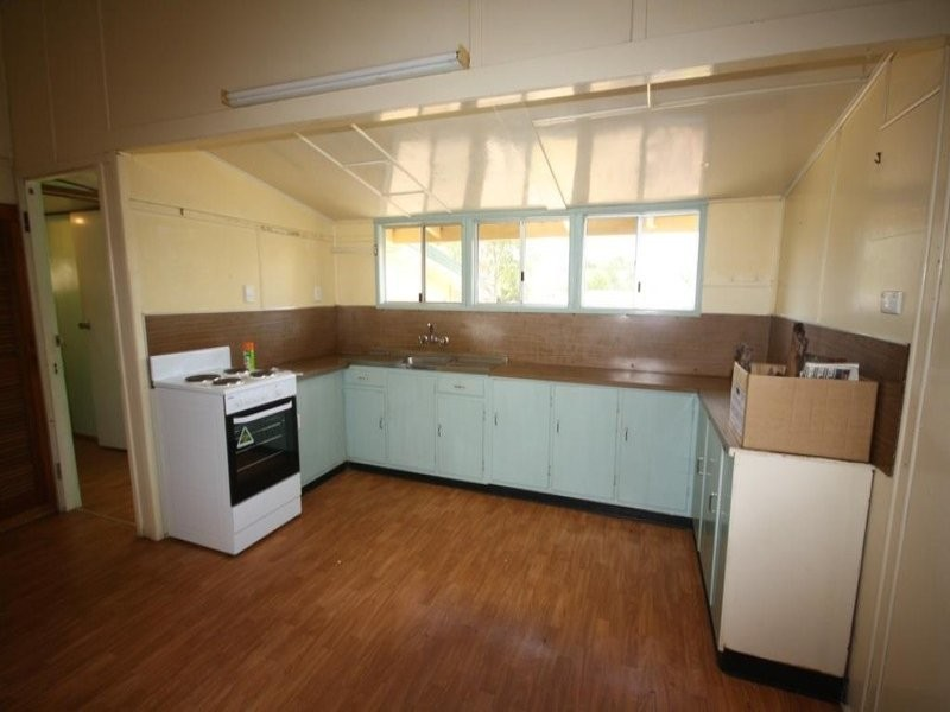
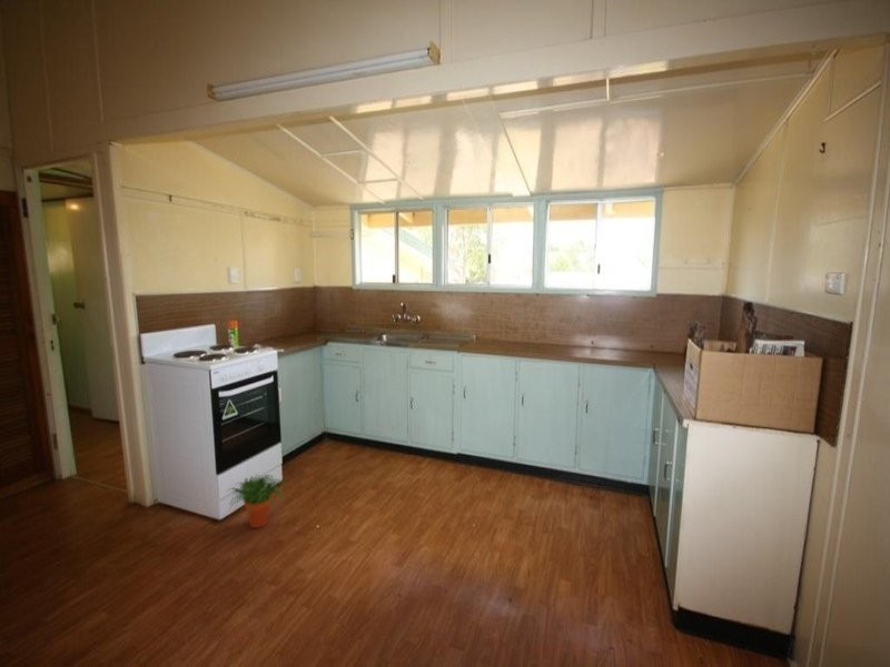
+ potted plant [226,472,288,529]
